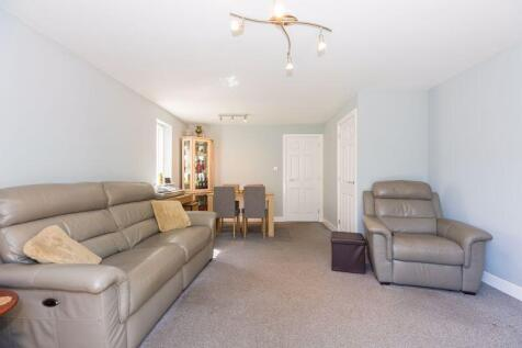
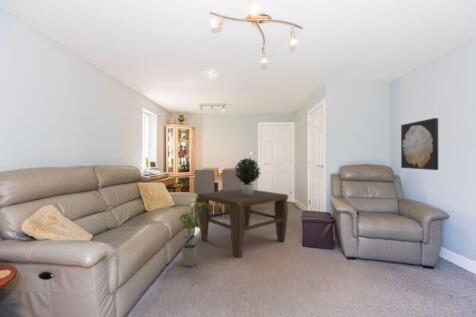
+ coffee table [197,188,289,258]
+ house plant [179,200,210,267]
+ potted plant [234,157,261,197]
+ wall art [400,117,439,171]
